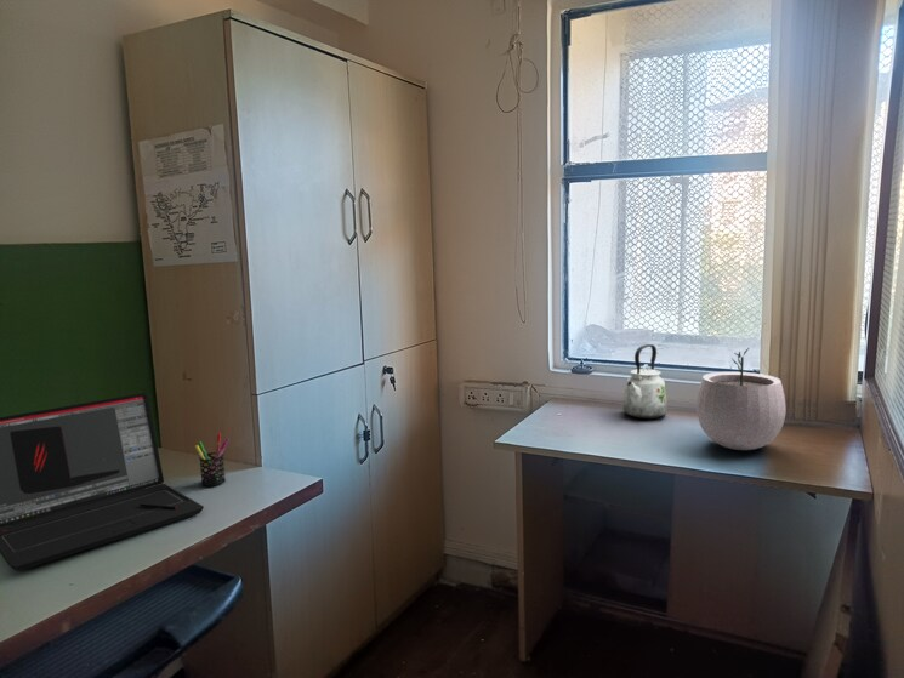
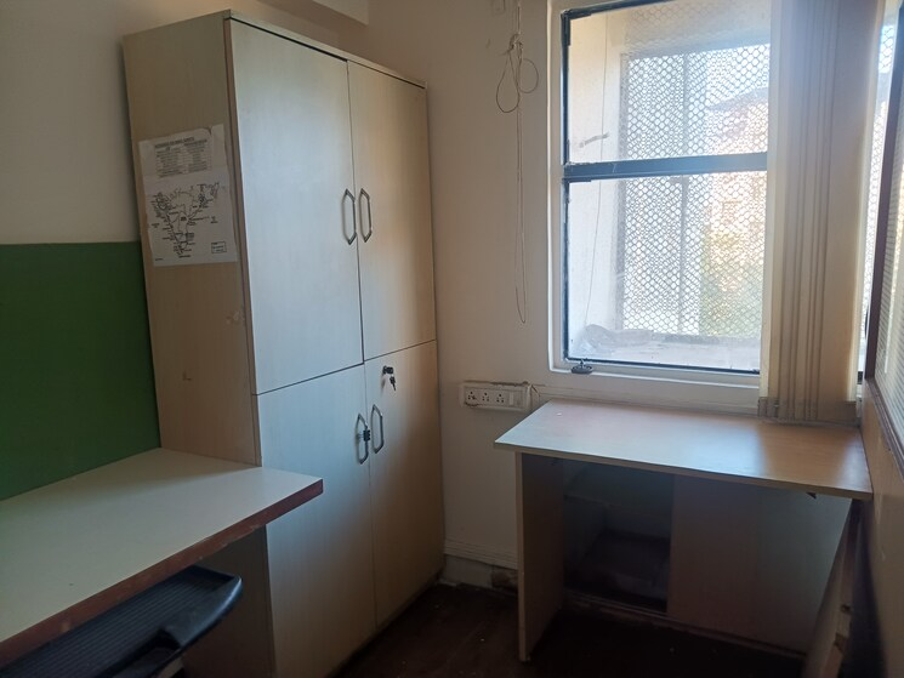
- kettle [622,343,669,420]
- laptop [0,392,205,572]
- pen holder [194,432,231,488]
- plant pot [695,347,788,451]
